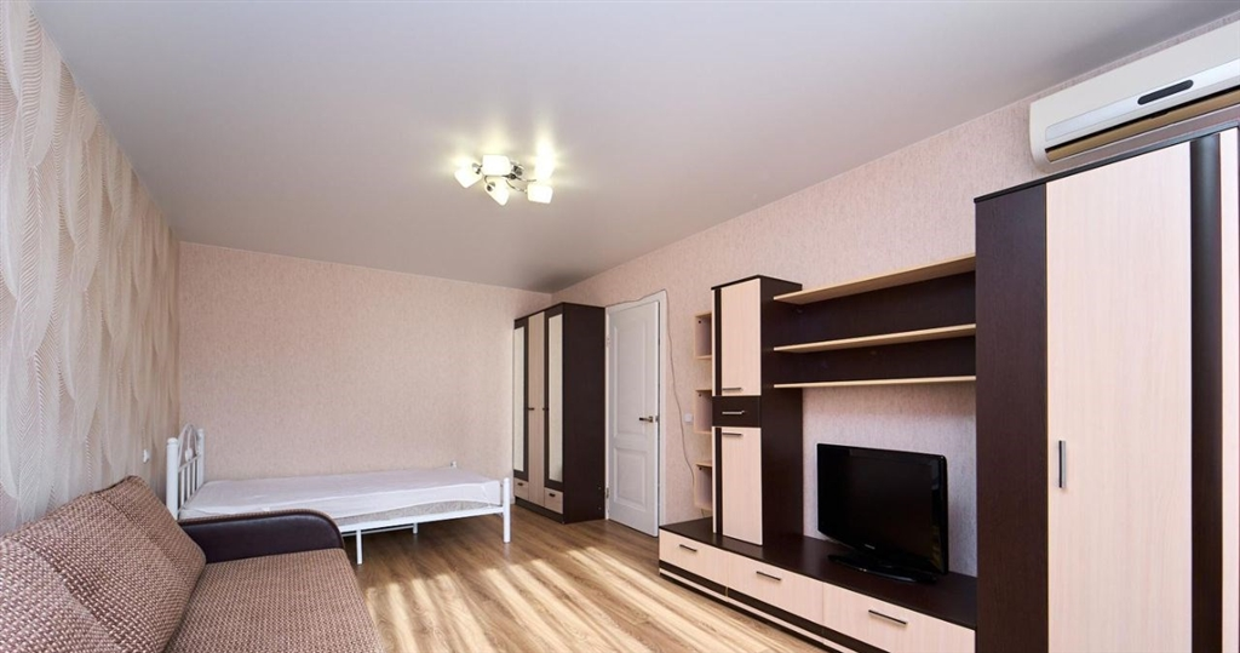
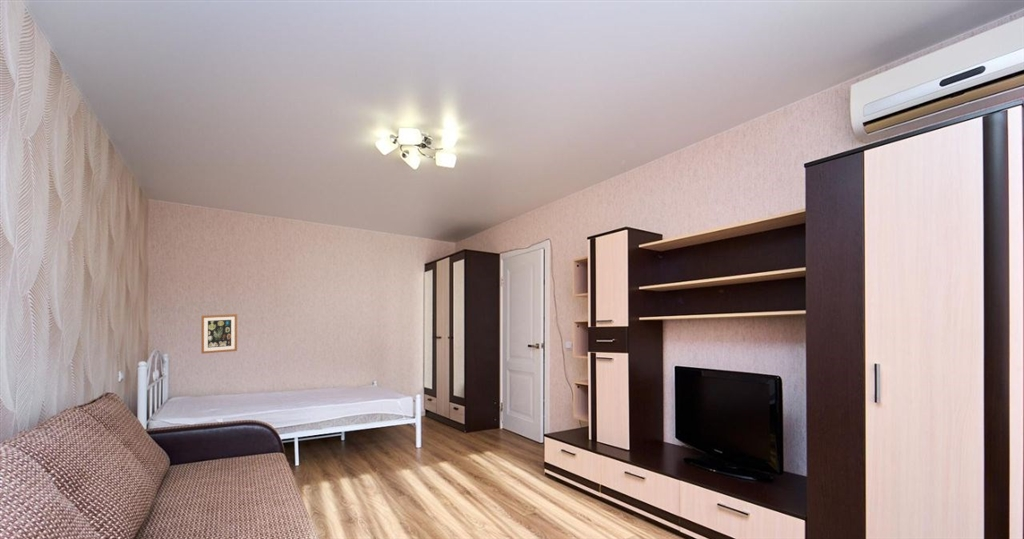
+ wall art [201,313,238,355]
